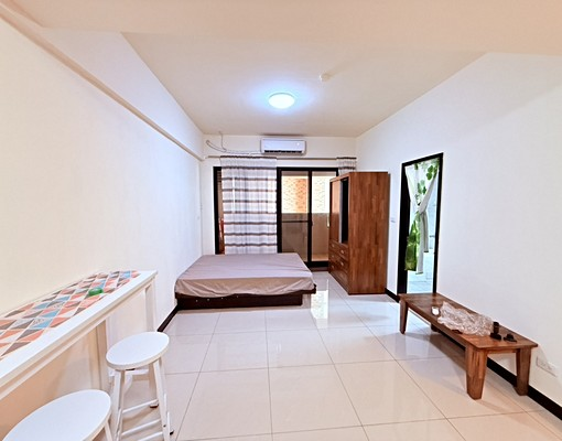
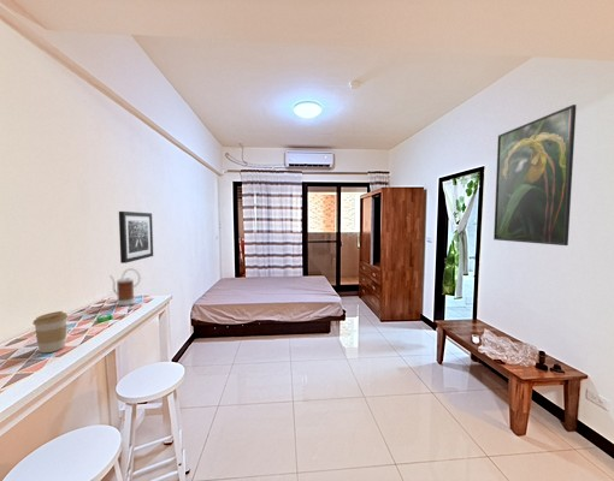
+ coffee cup [31,310,69,354]
+ wall art [118,210,154,265]
+ kettle [108,267,142,307]
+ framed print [492,103,578,247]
